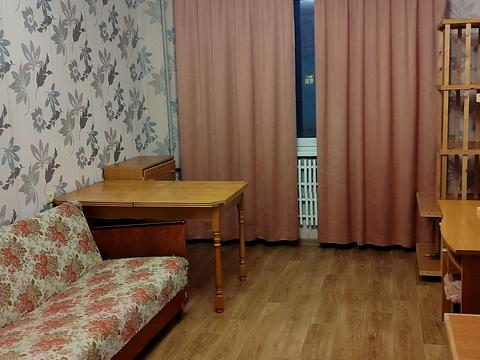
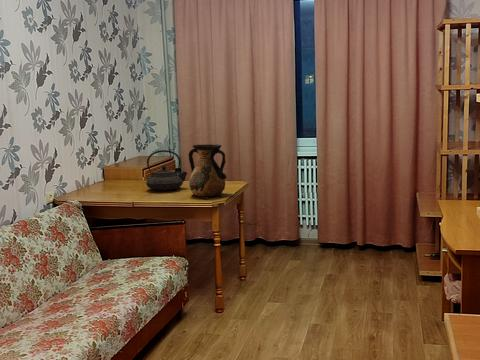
+ vase [187,143,237,200]
+ teapot [145,149,188,191]
